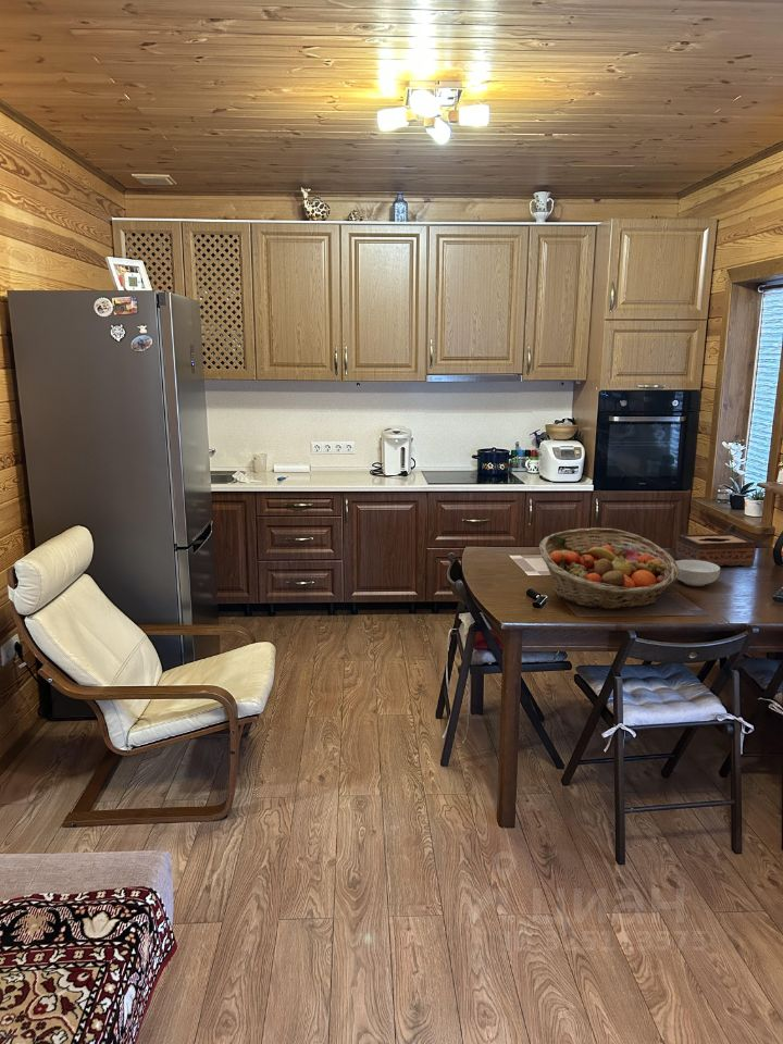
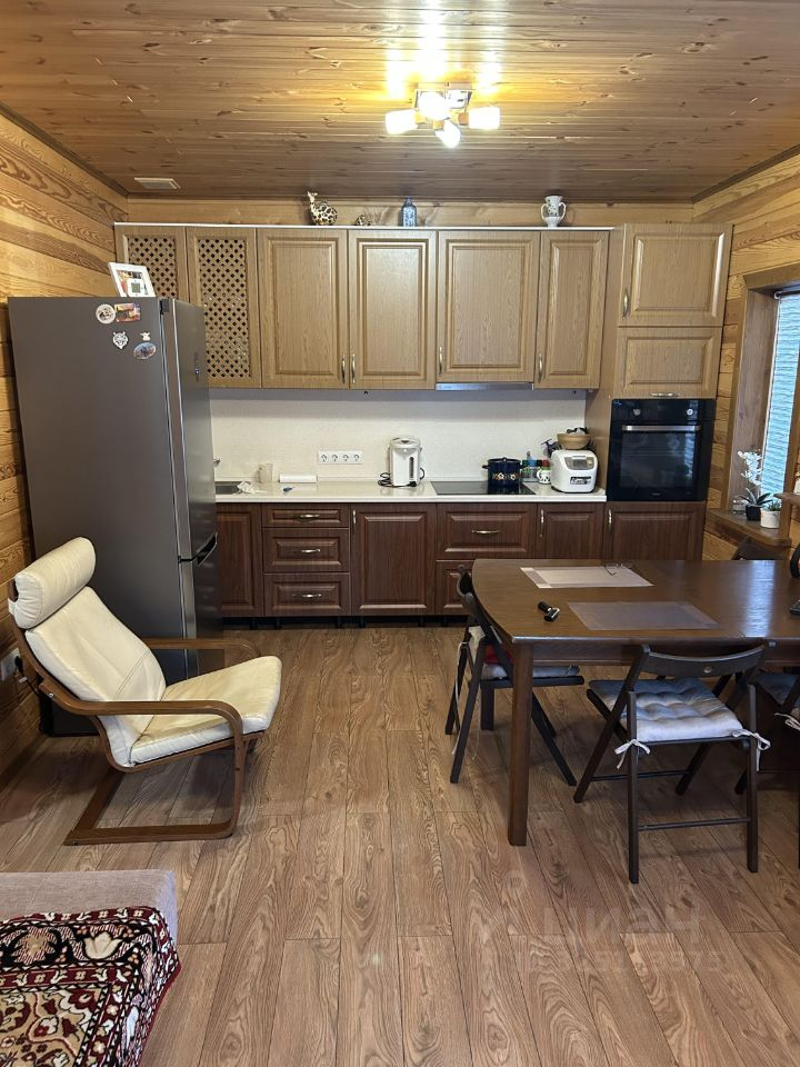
- tissue box [675,533,757,568]
- cereal bowl [675,559,721,587]
- fruit basket [538,527,679,611]
